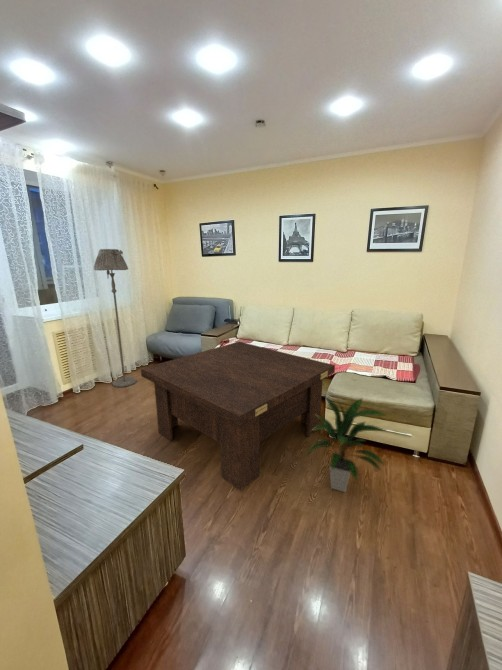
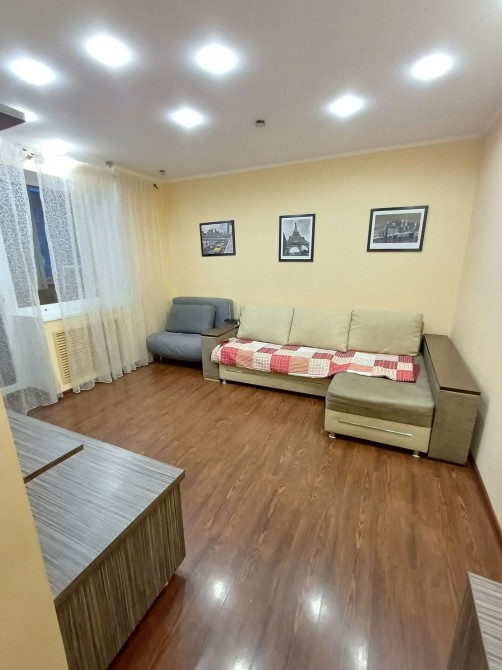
- floor lamp [93,248,138,388]
- coffee table [140,341,336,492]
- indoor plant [304,393,387,493]
